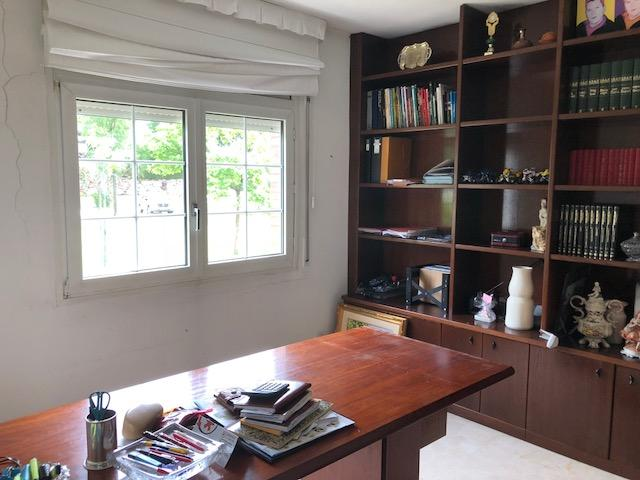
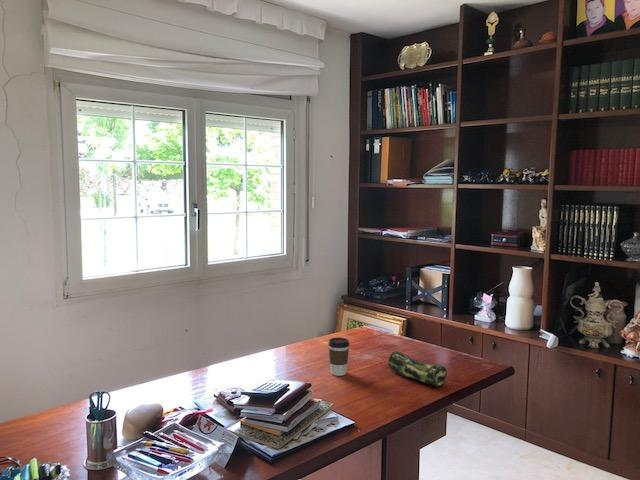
+ pencil case [387,350,448,387]
+ coffee cup [327,337,350,377]
